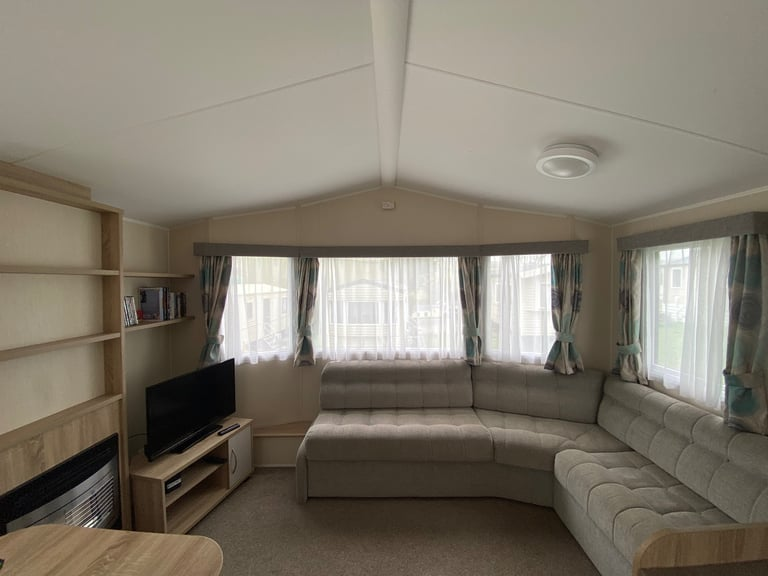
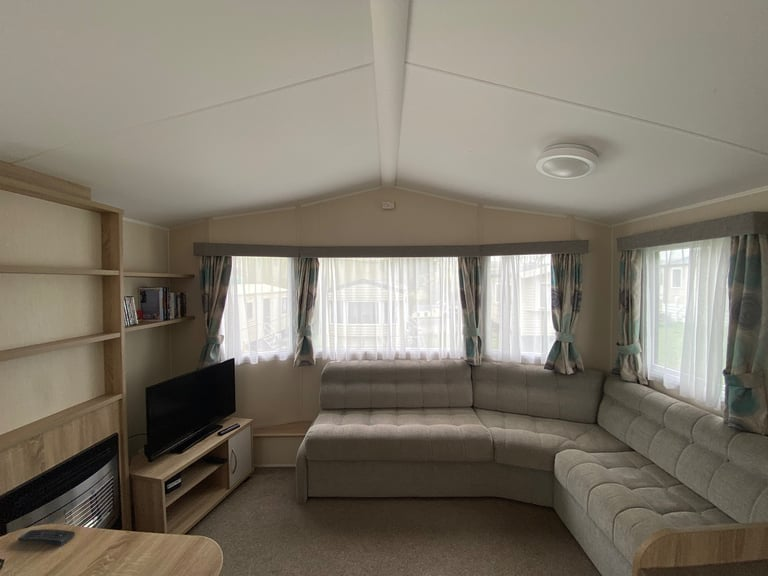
+ remote control [17,528,76,547]
